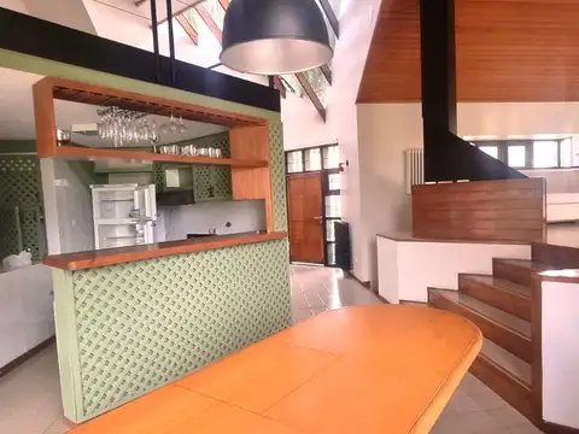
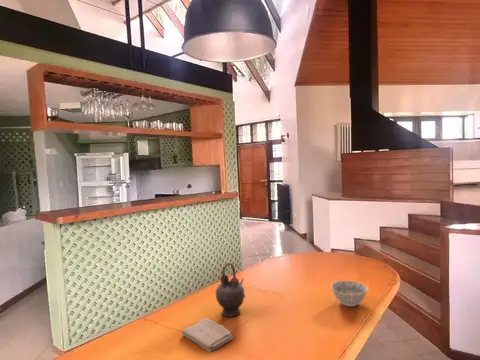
+ washcloth [181,317,234,353]
+ bowl [330,280,369,307]
+ teapot [215,262,247,318]
